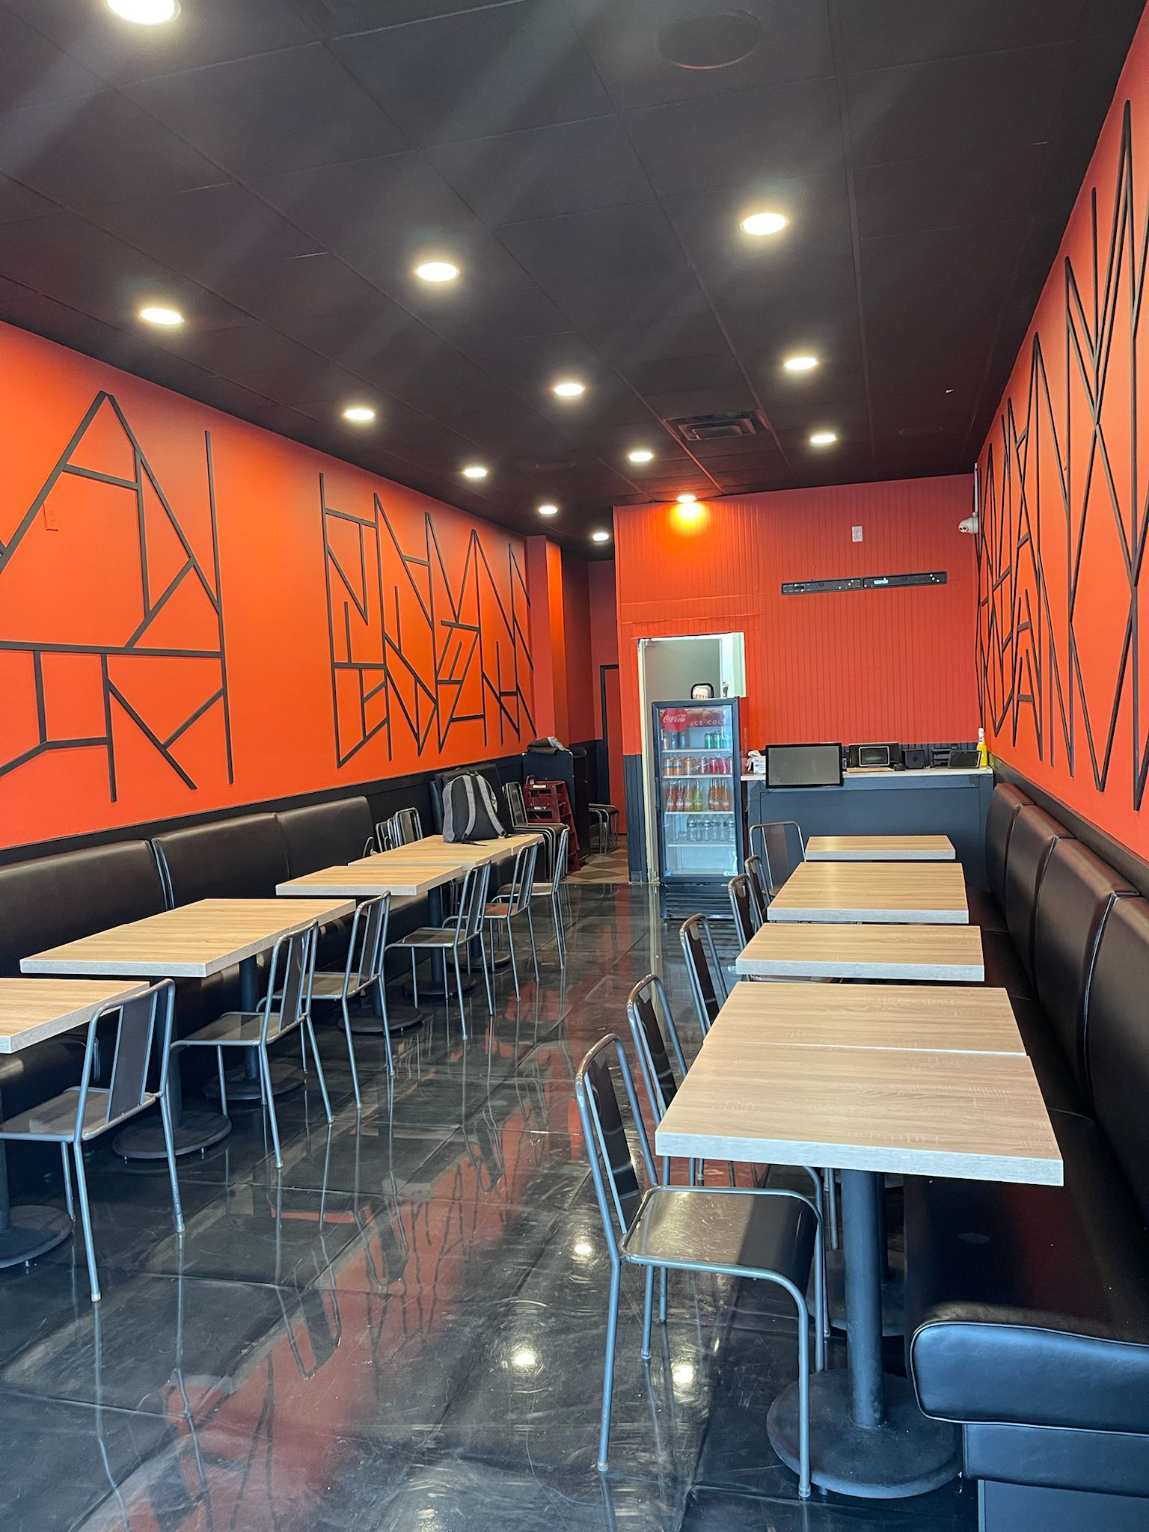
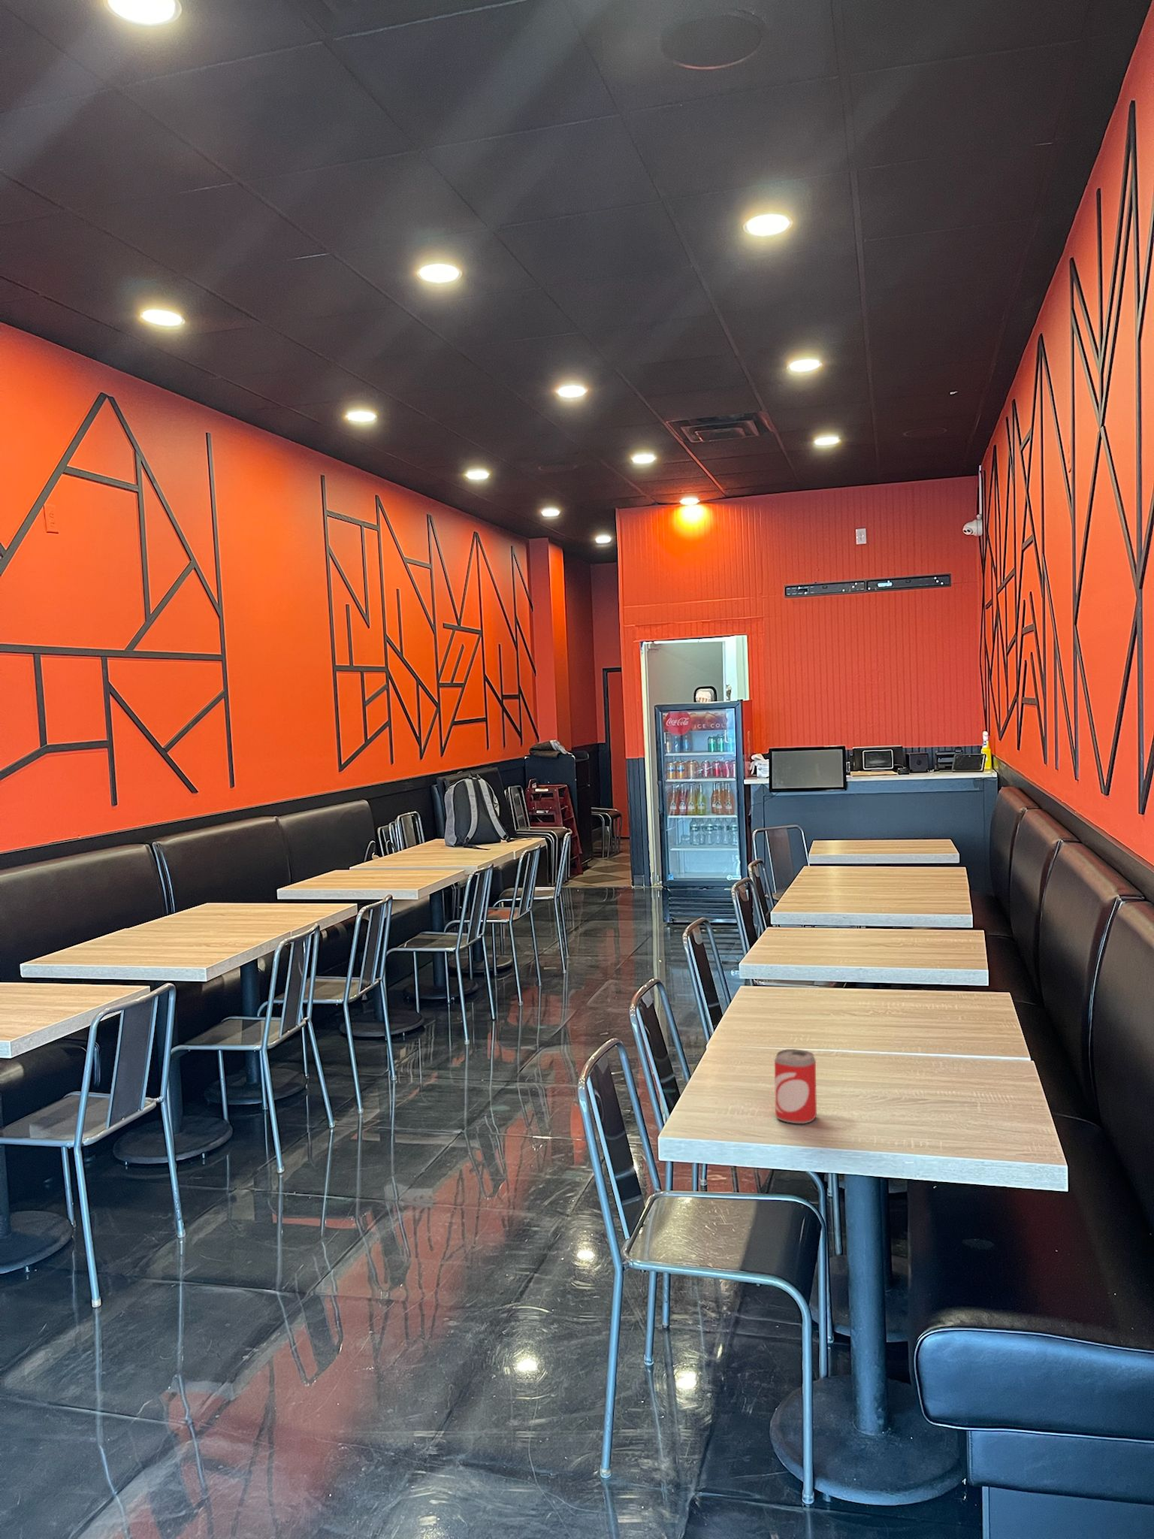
+ beer can [773,1048,817,1125]
